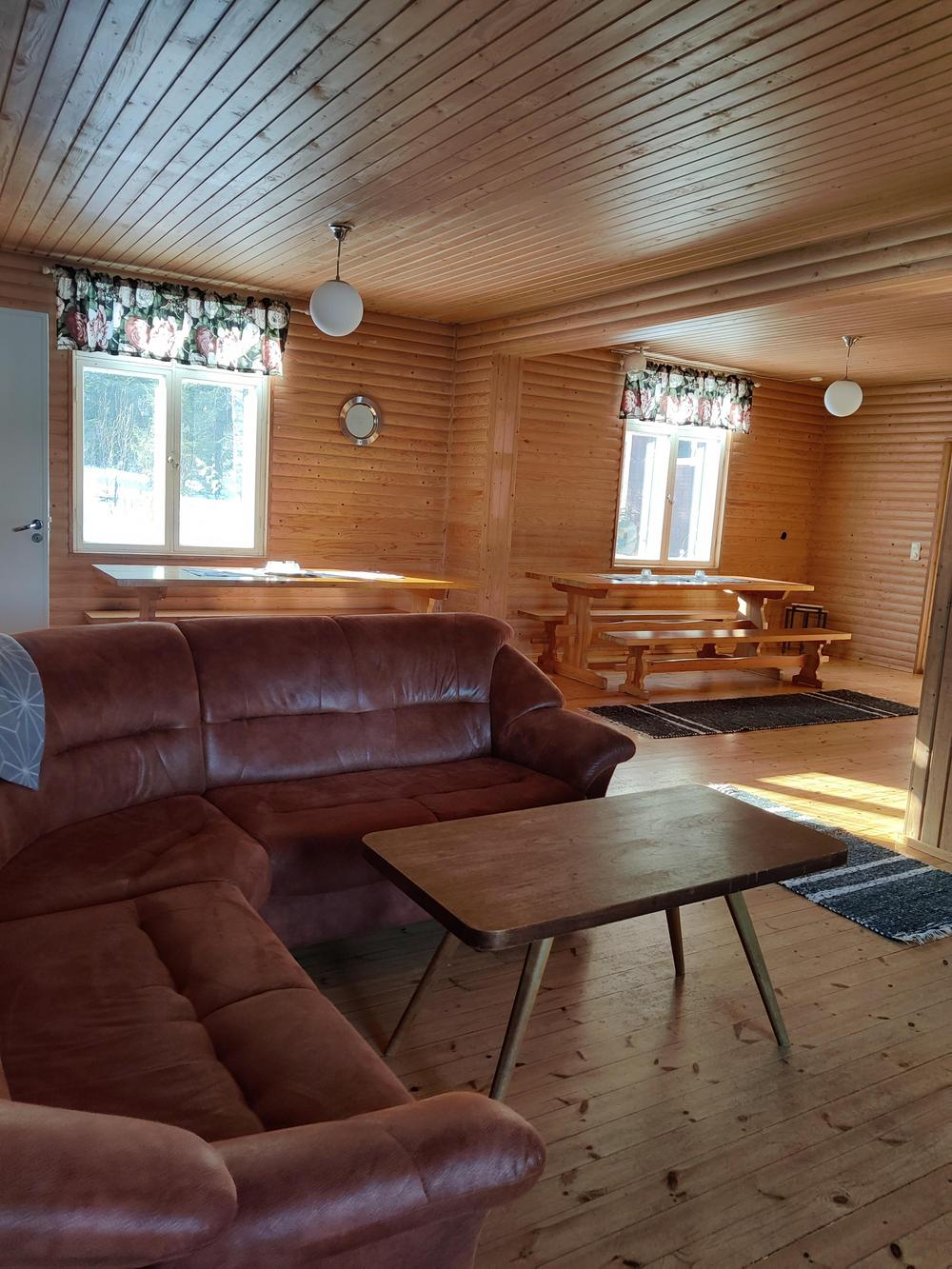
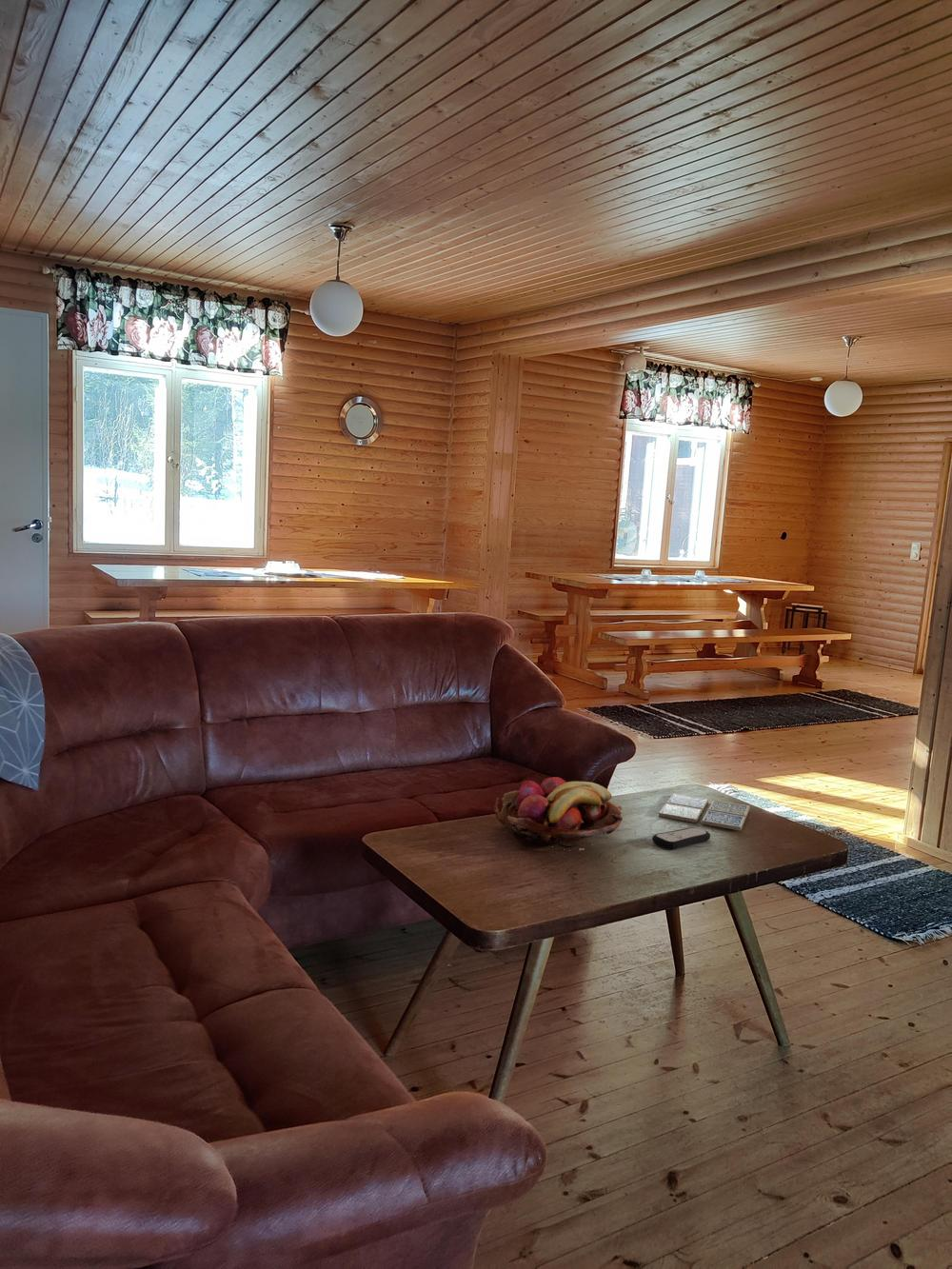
+ remote control [651,826,711,850]
+ drink coaster [658,792,750,832]
+ fruit basket [493,776,624,850]
